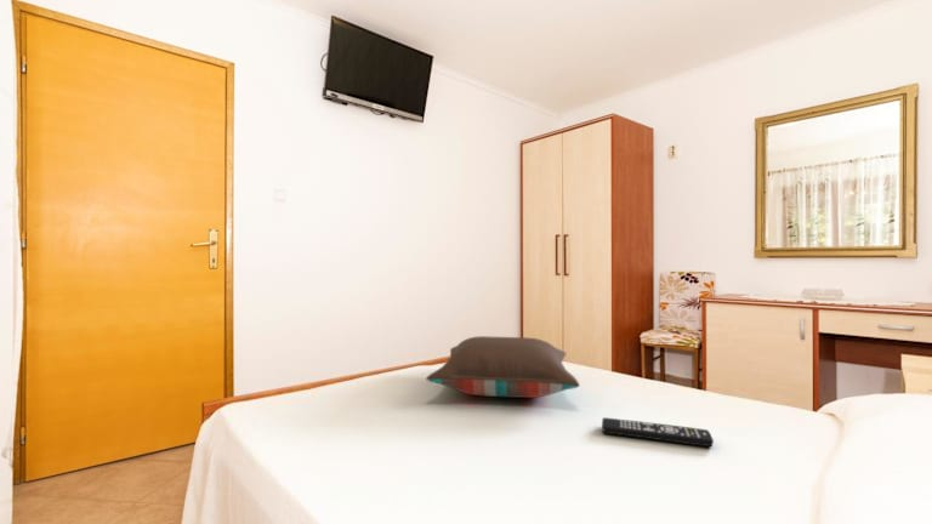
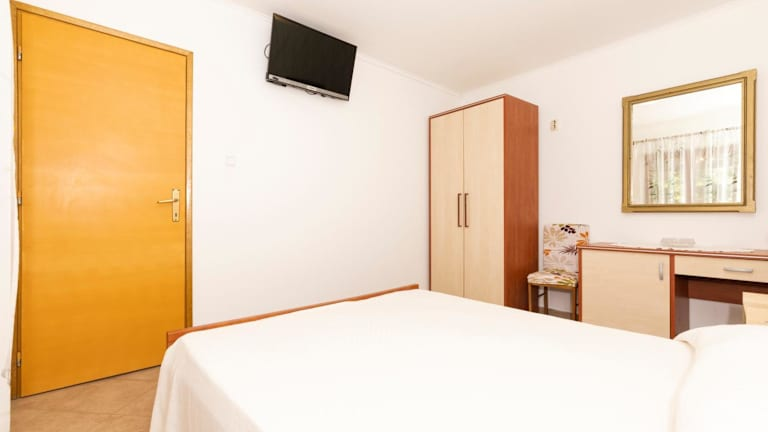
- pillow [425,335,581,399]
- remote control [601,416,715,448]
